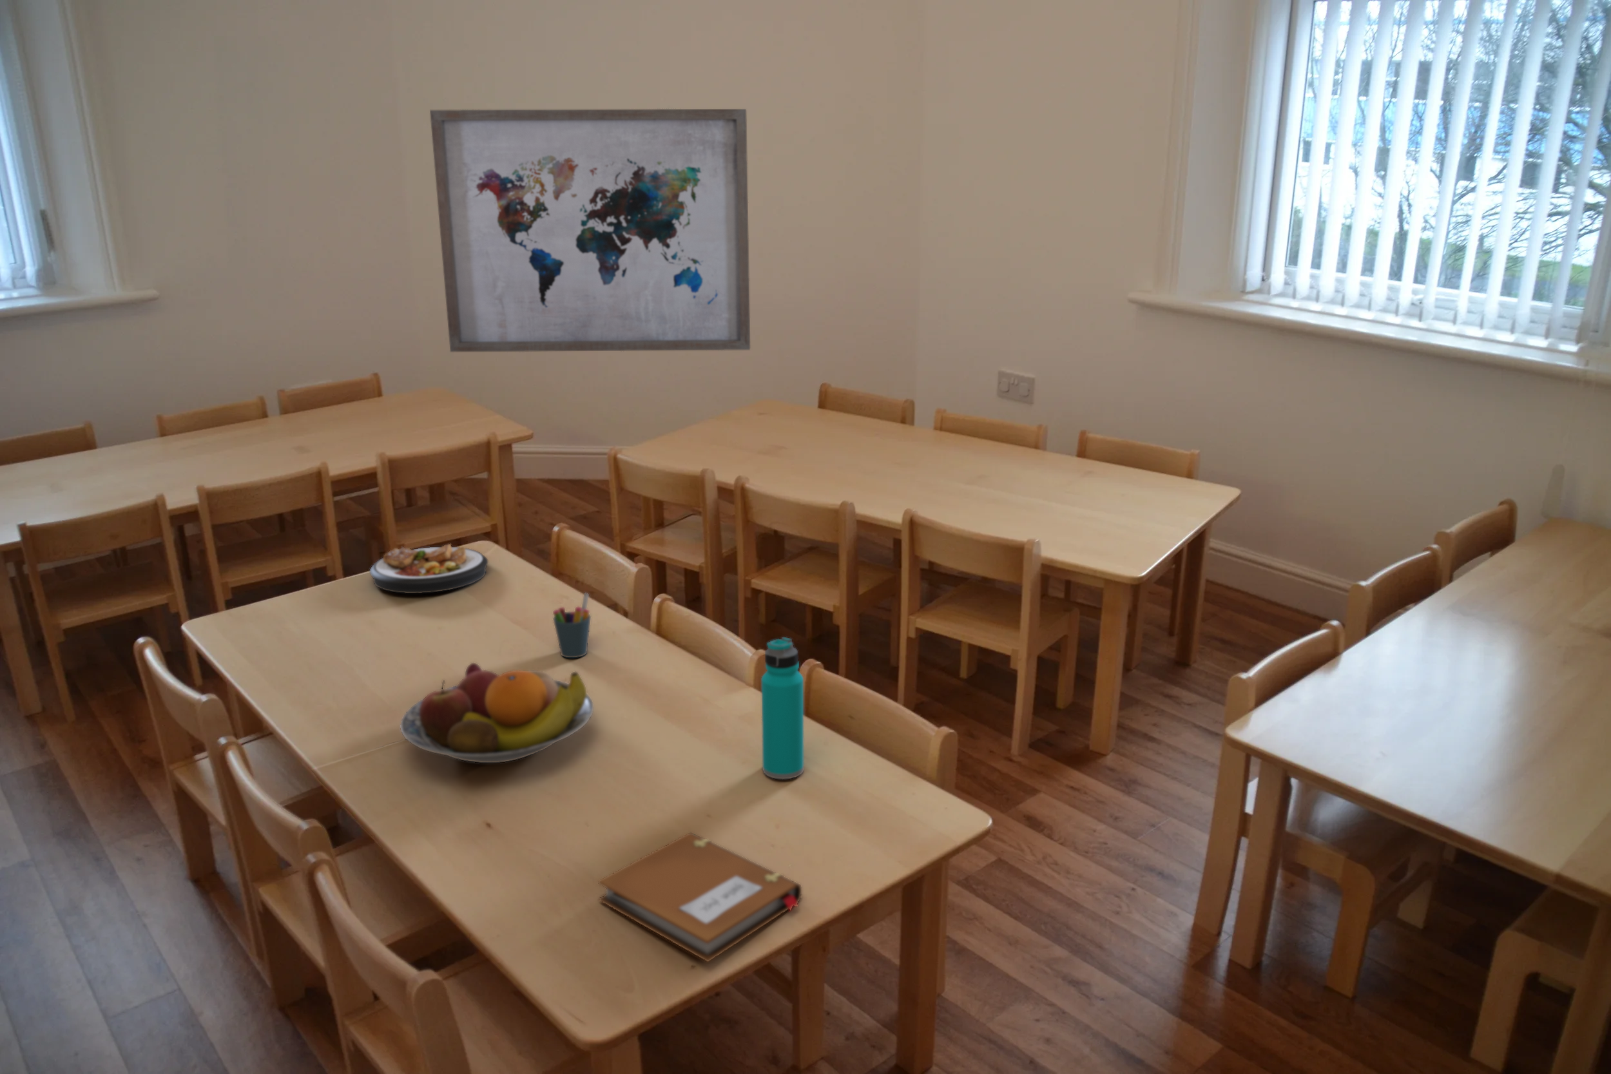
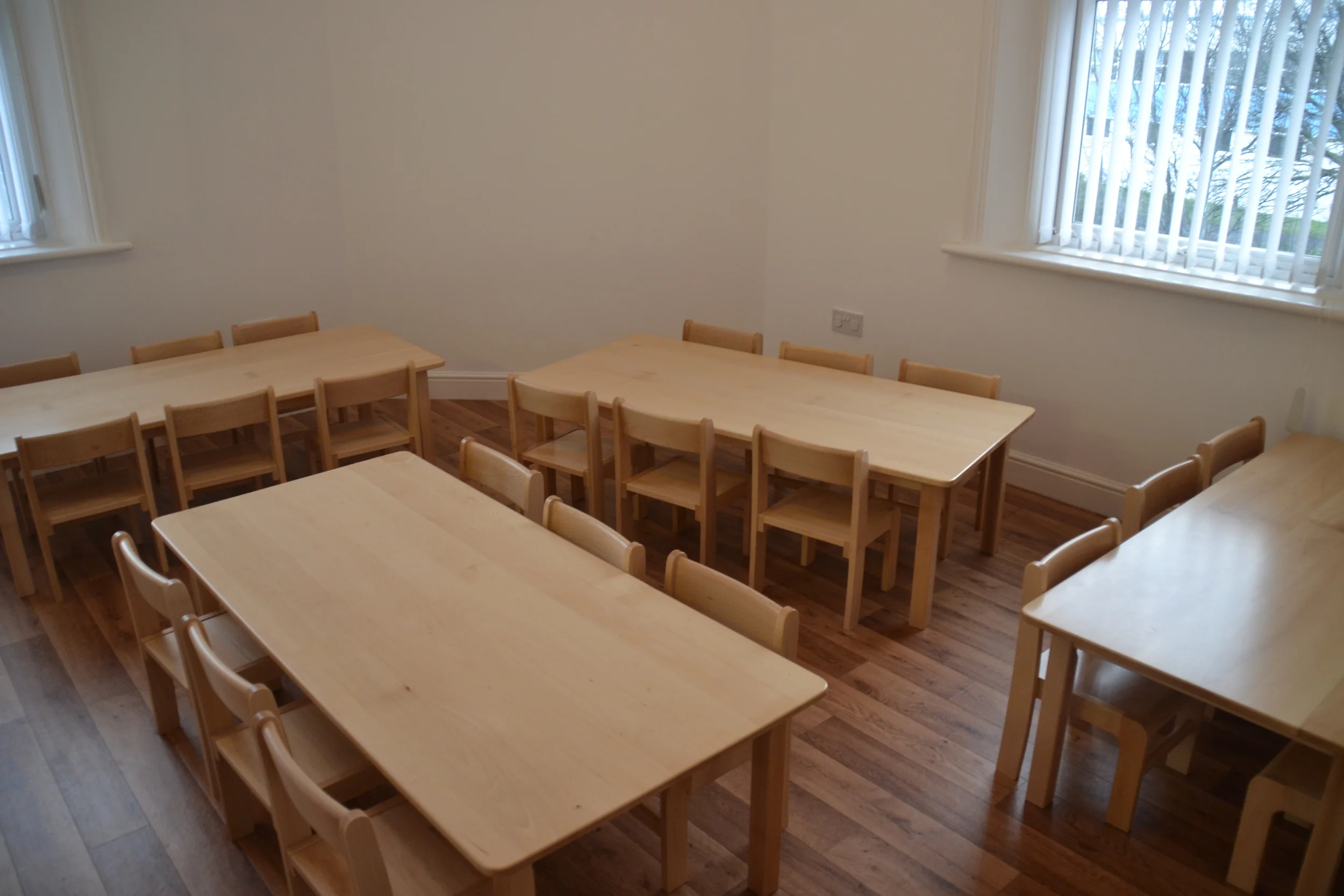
- plate [369,543,489,595]
- notebook [597,832,802,963]
- wall art [429,108,750,352]
- water bottle [761,636,804,780]
- pen holder [553,592,592,658]
- fruit bowl [400,663,595,764]
